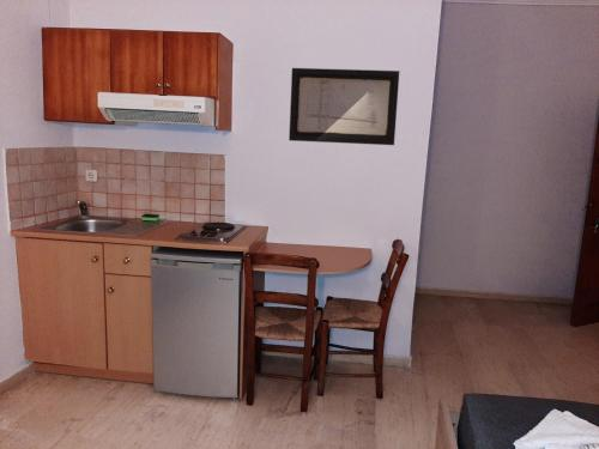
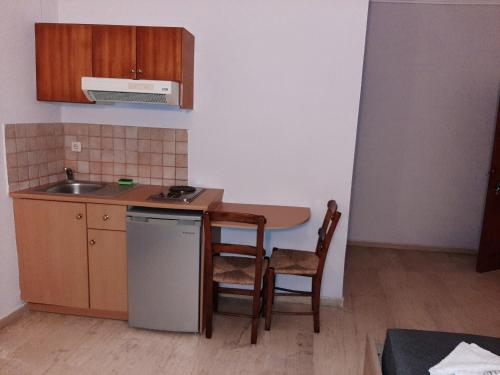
- wall art [288,67,400,146]
